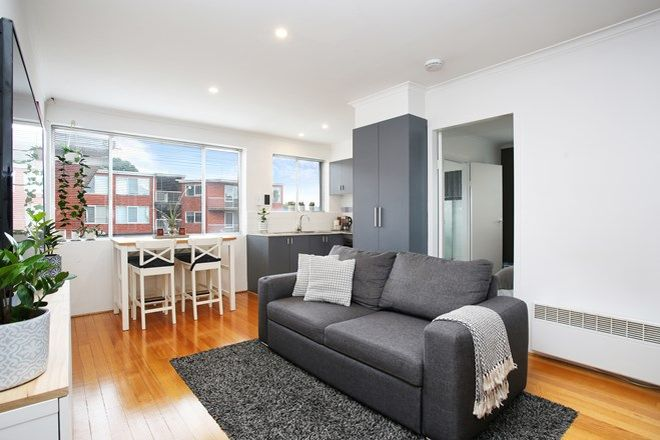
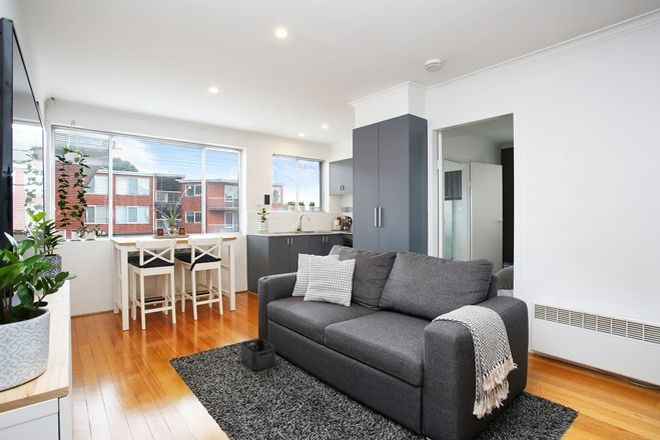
+ storage bin [240,338,276,371]
